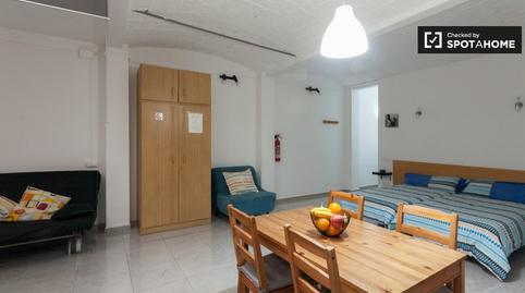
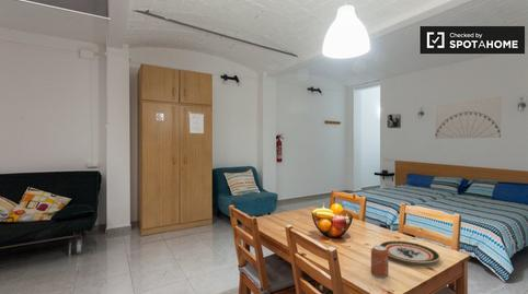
+ plate [379,240,441,264]
+ can [370,245,390,279]
+ wall art [434,95,502,140]
